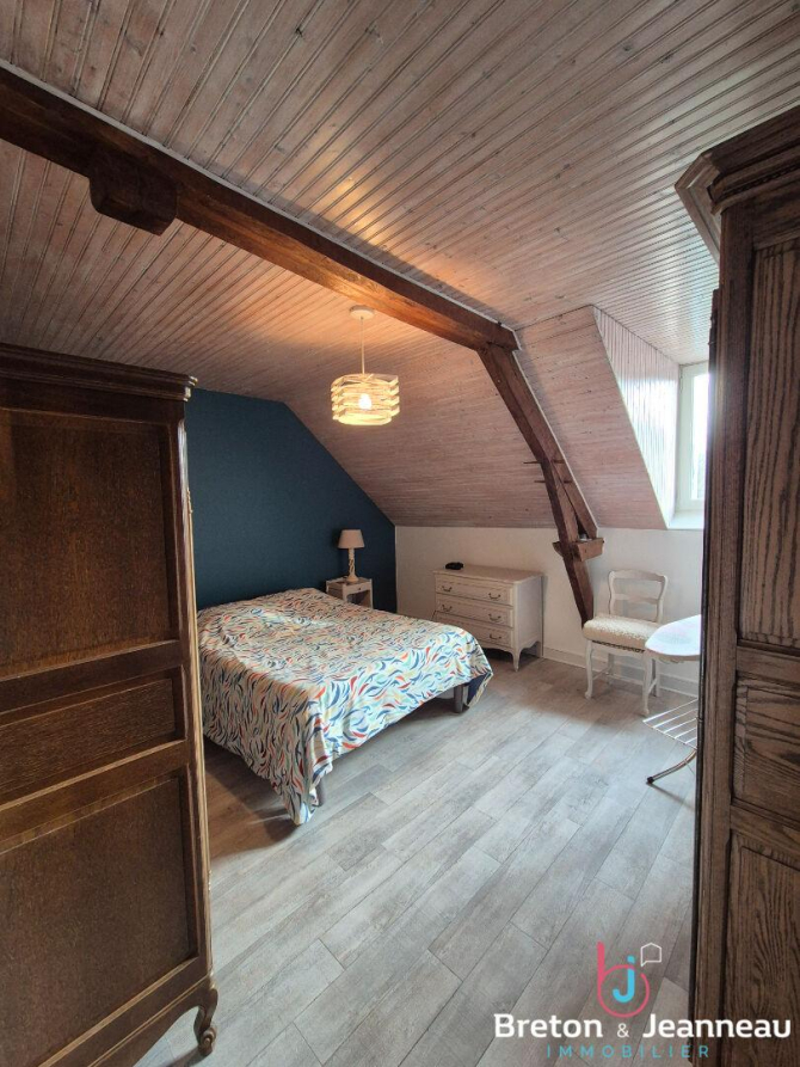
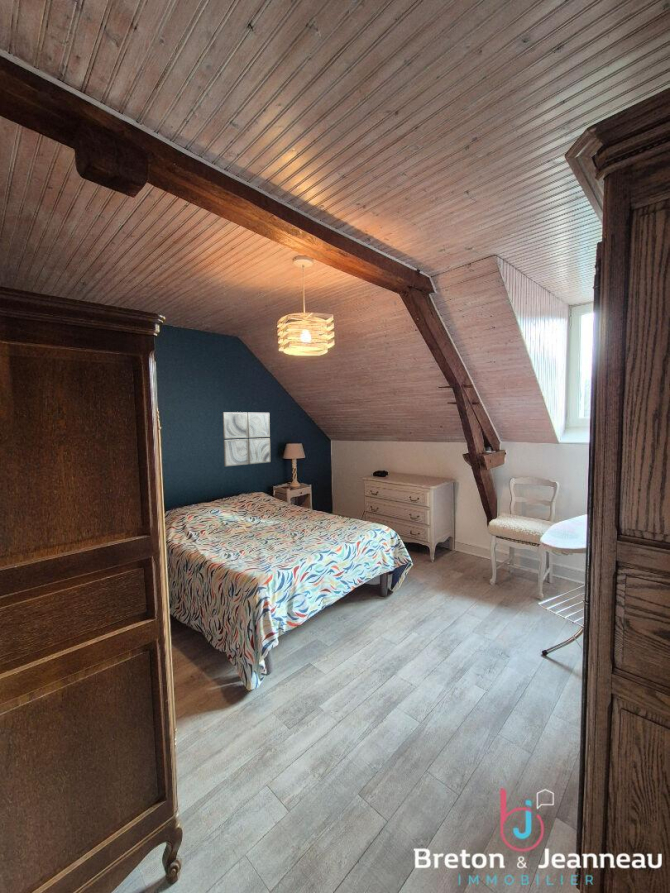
+ wall art [222,411,271,467]
